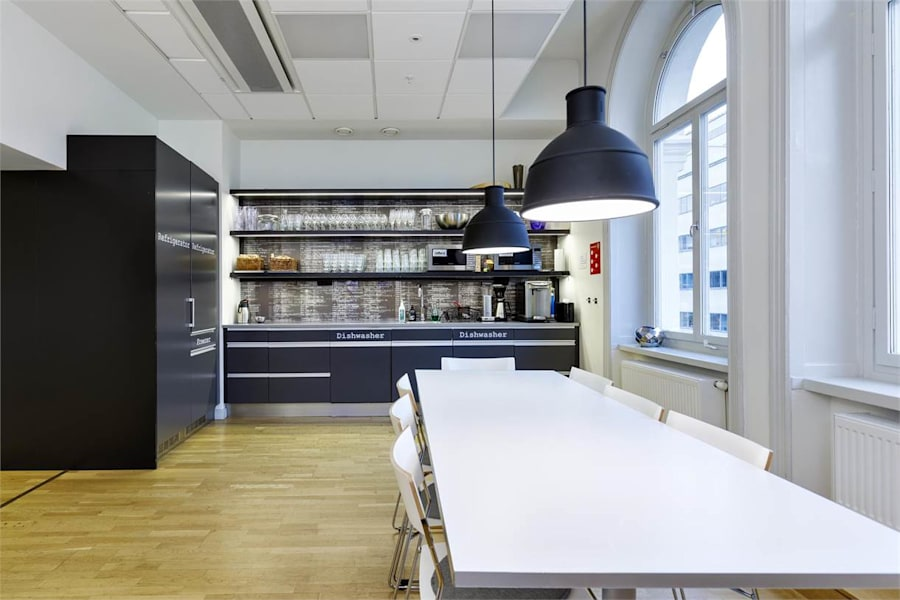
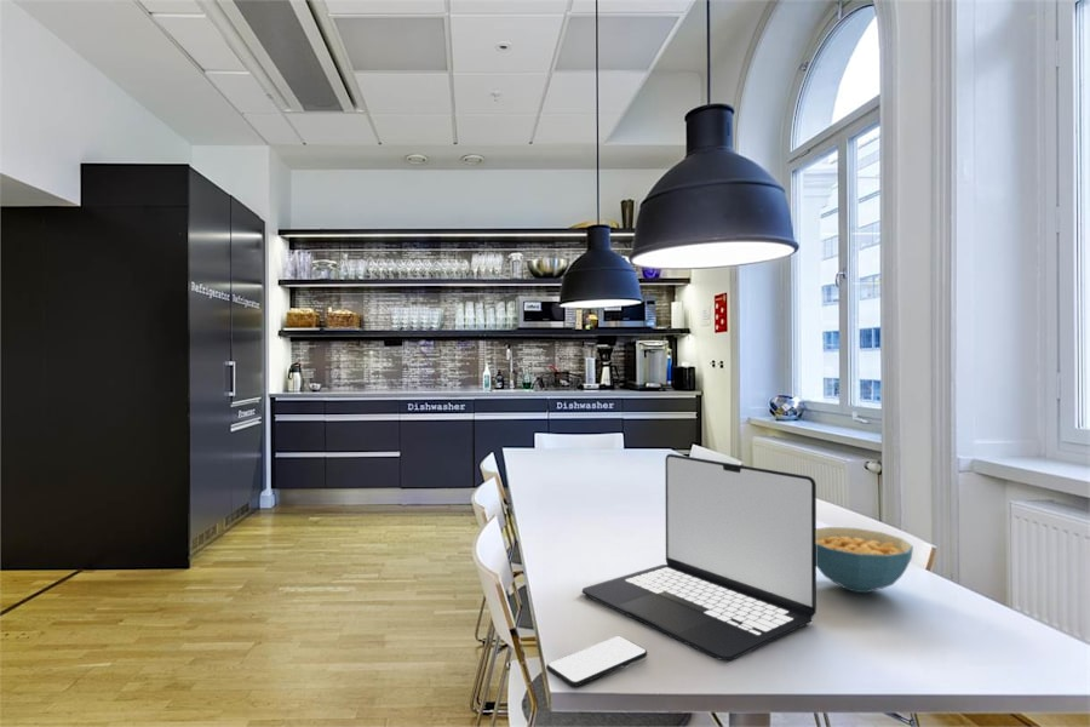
+ laptop [581,453,818,662]
+ cereal bowl [816,526,914,594]
+ smartphone [545,635,648,688]
